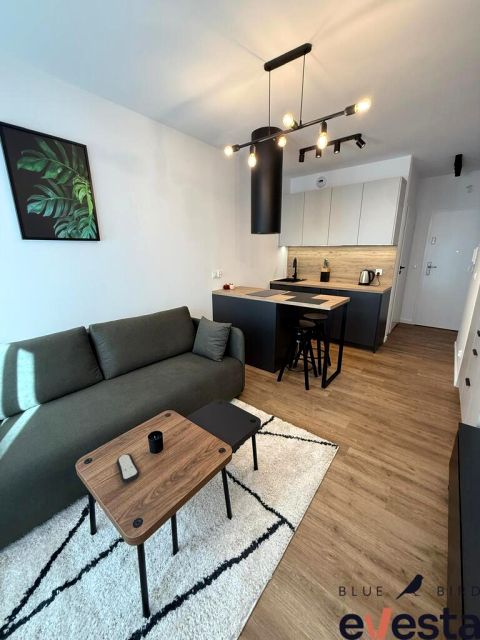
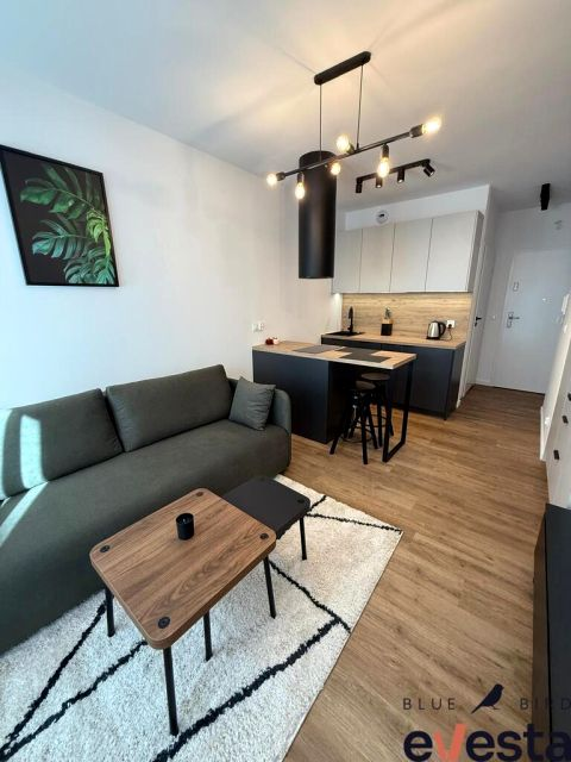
- remote control [116,453,140,484]
